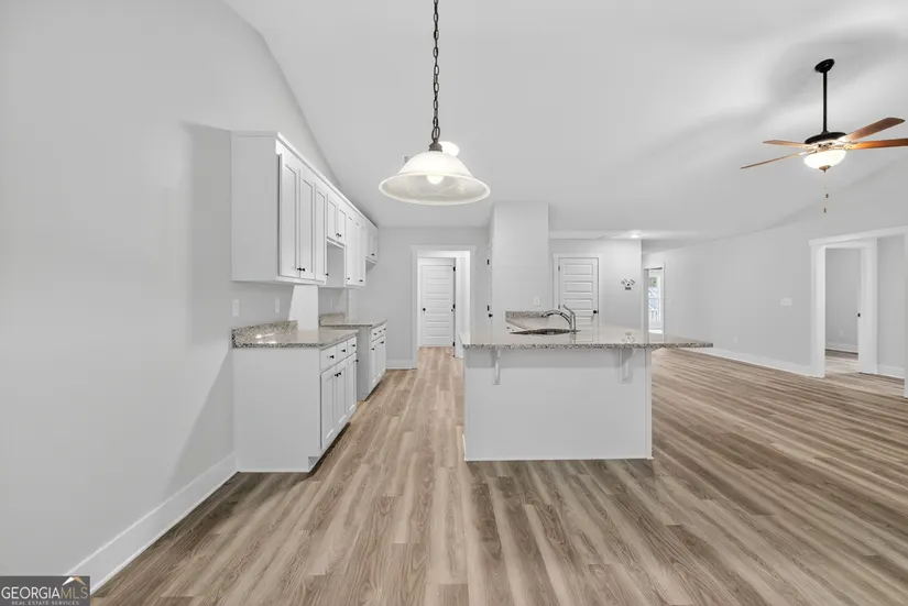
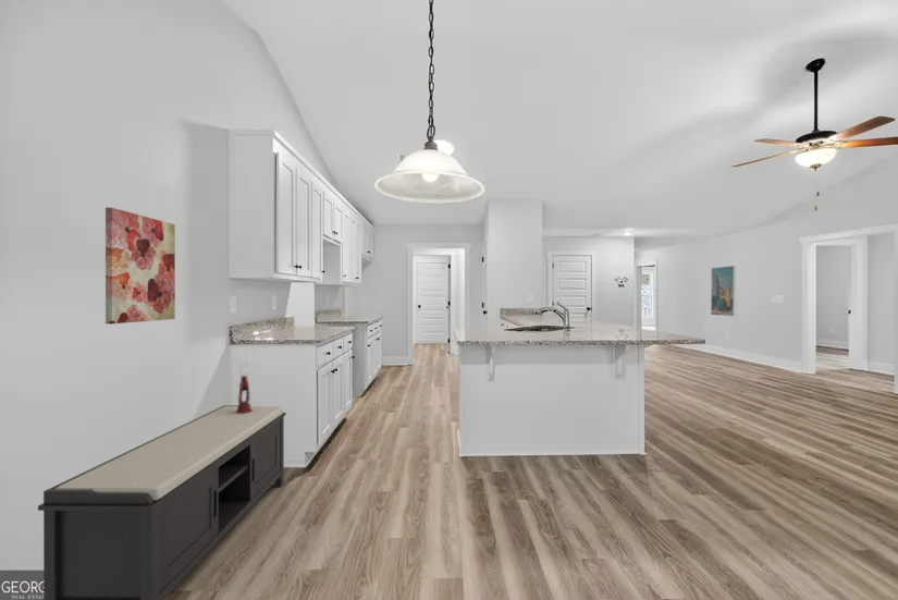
+ wall art [104,207,176,325]
+ lantern [235,360,253,414]
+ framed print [710,265,737,317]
+ bench [37,404,287,600]
